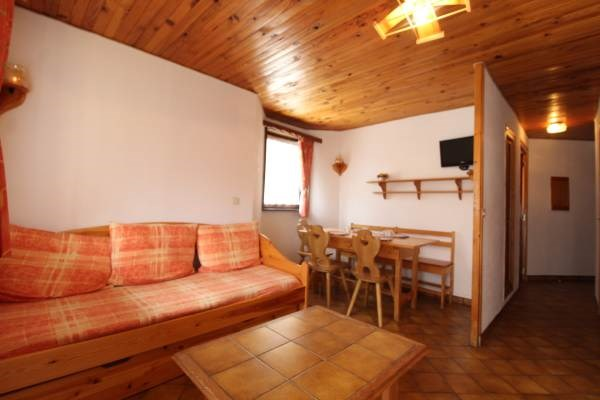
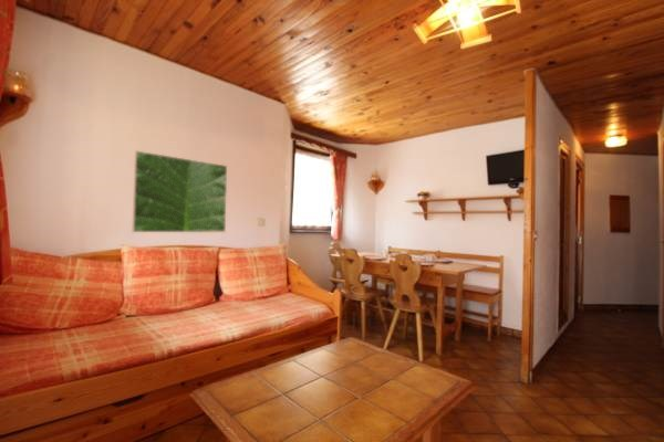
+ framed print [131,149,228,233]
